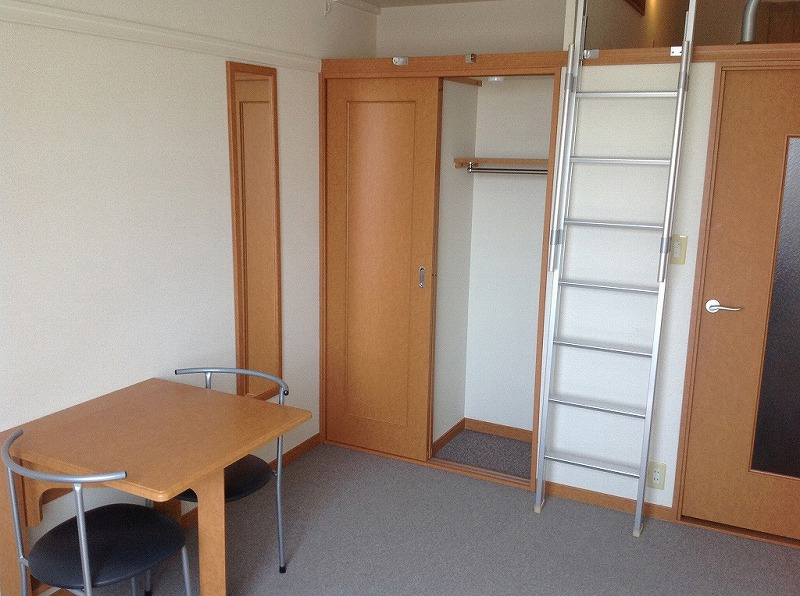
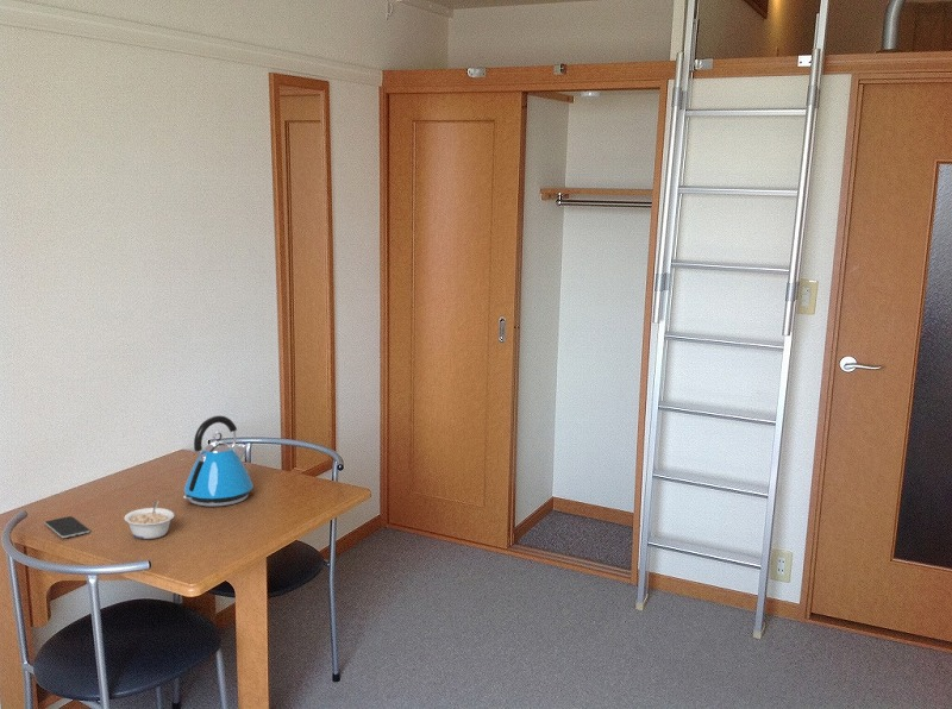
+ legume [124,500,176,540]
+ smartphone [44,515,92,539]
+ kettle [182,414,255,508]
